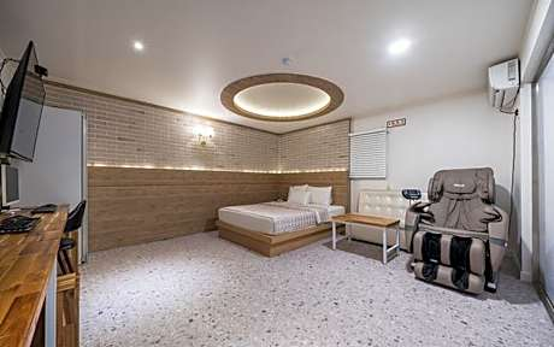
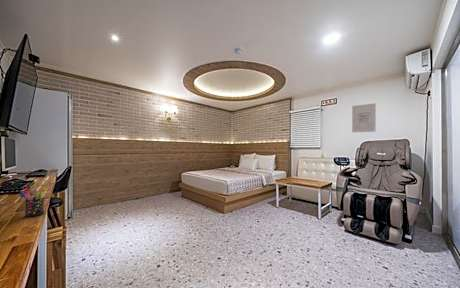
+ wall art [351,102,377,133]
+ pen holder [18,187,48,218]
